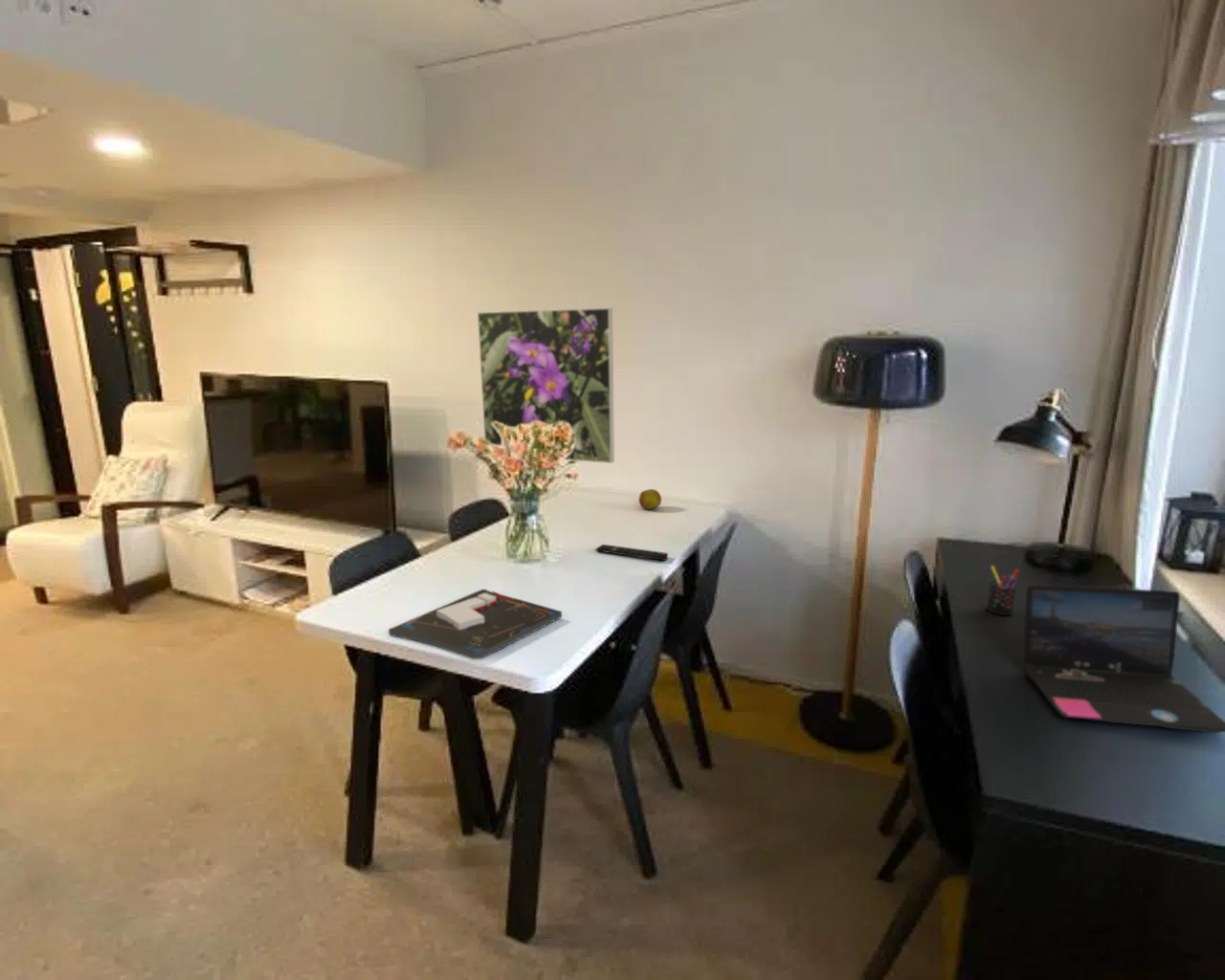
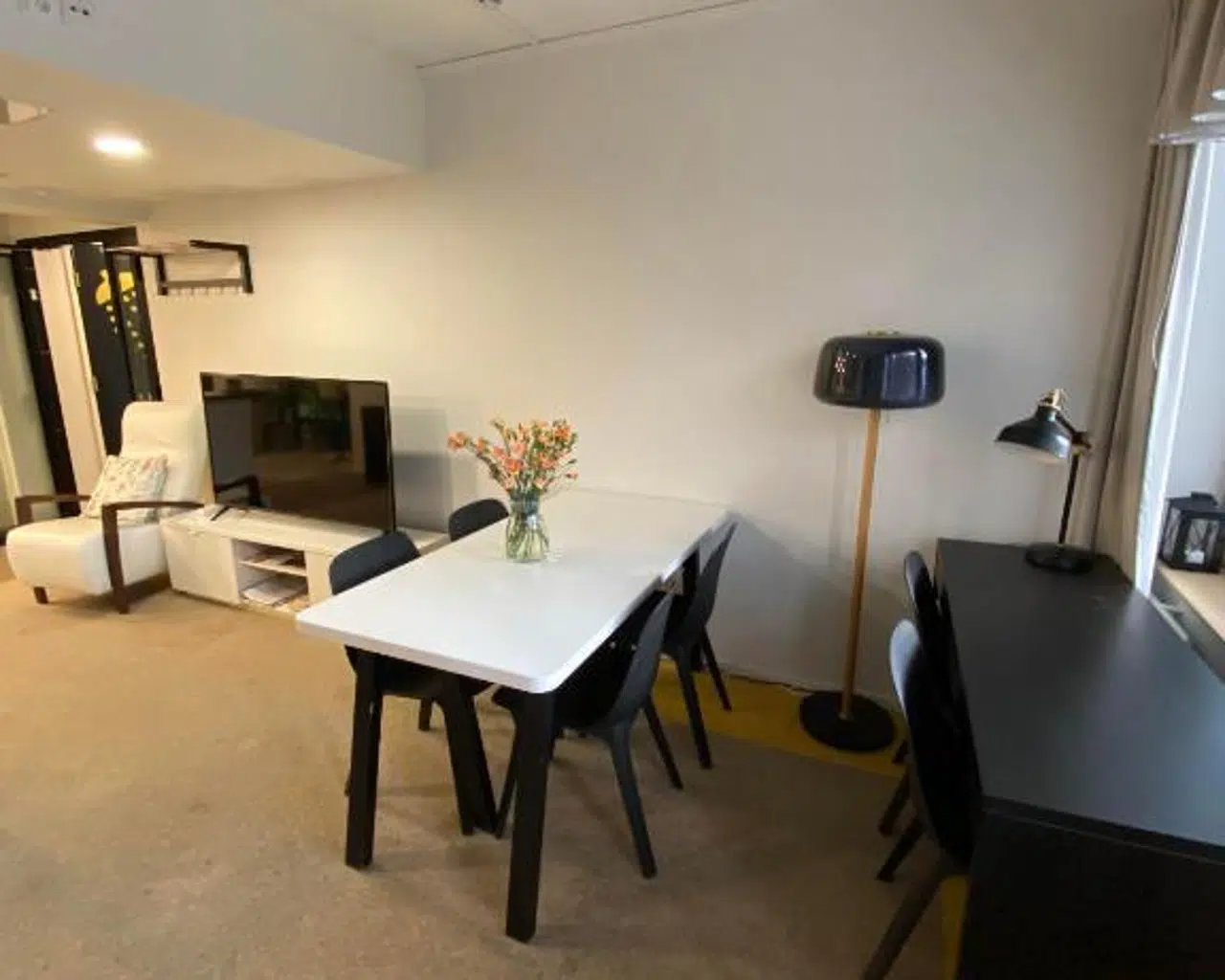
- fruit [638,488,662,510]
- laptop [1022,585,1225,734]
- remote control [594,544,669,562]
- board game [388,589,563,659]
- pen holder [986,565,1019,616]
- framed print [477,307,615,464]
